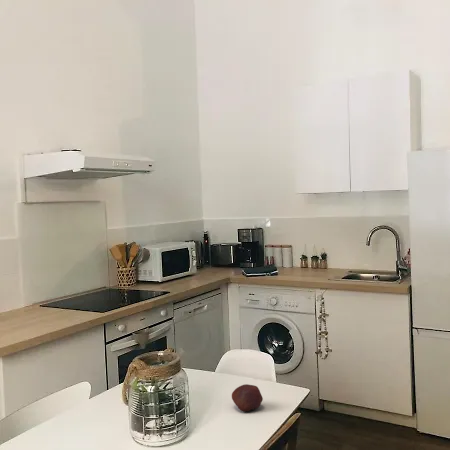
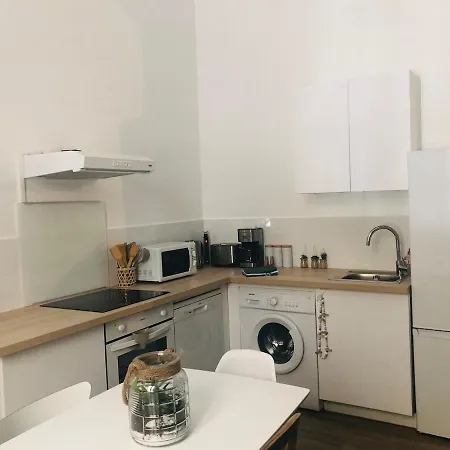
- apple [231,383,264,412]
